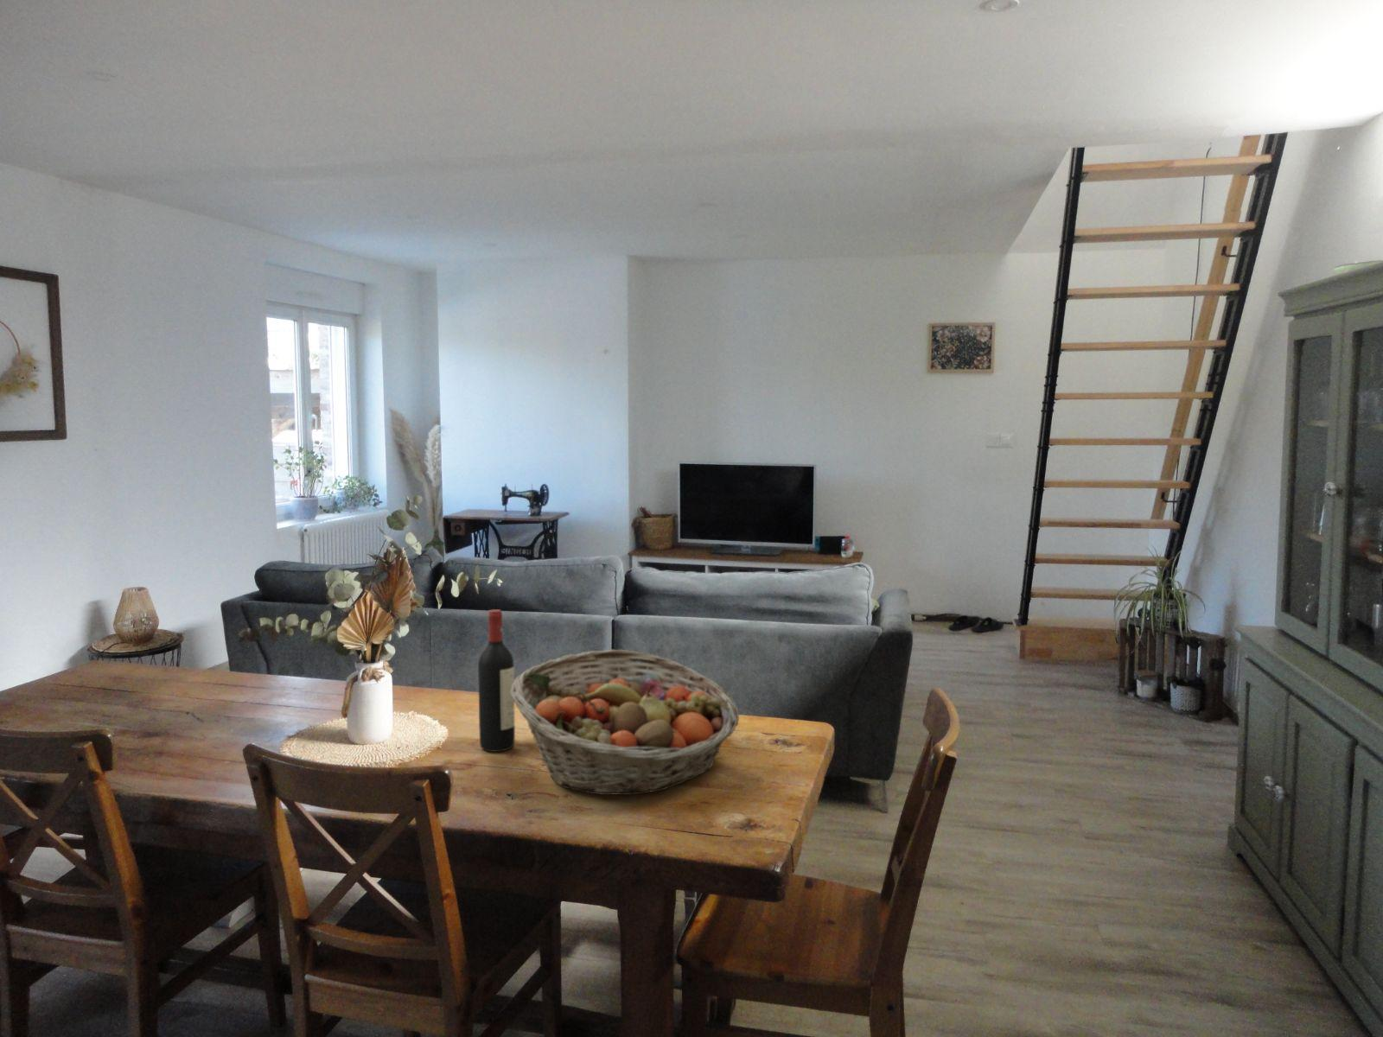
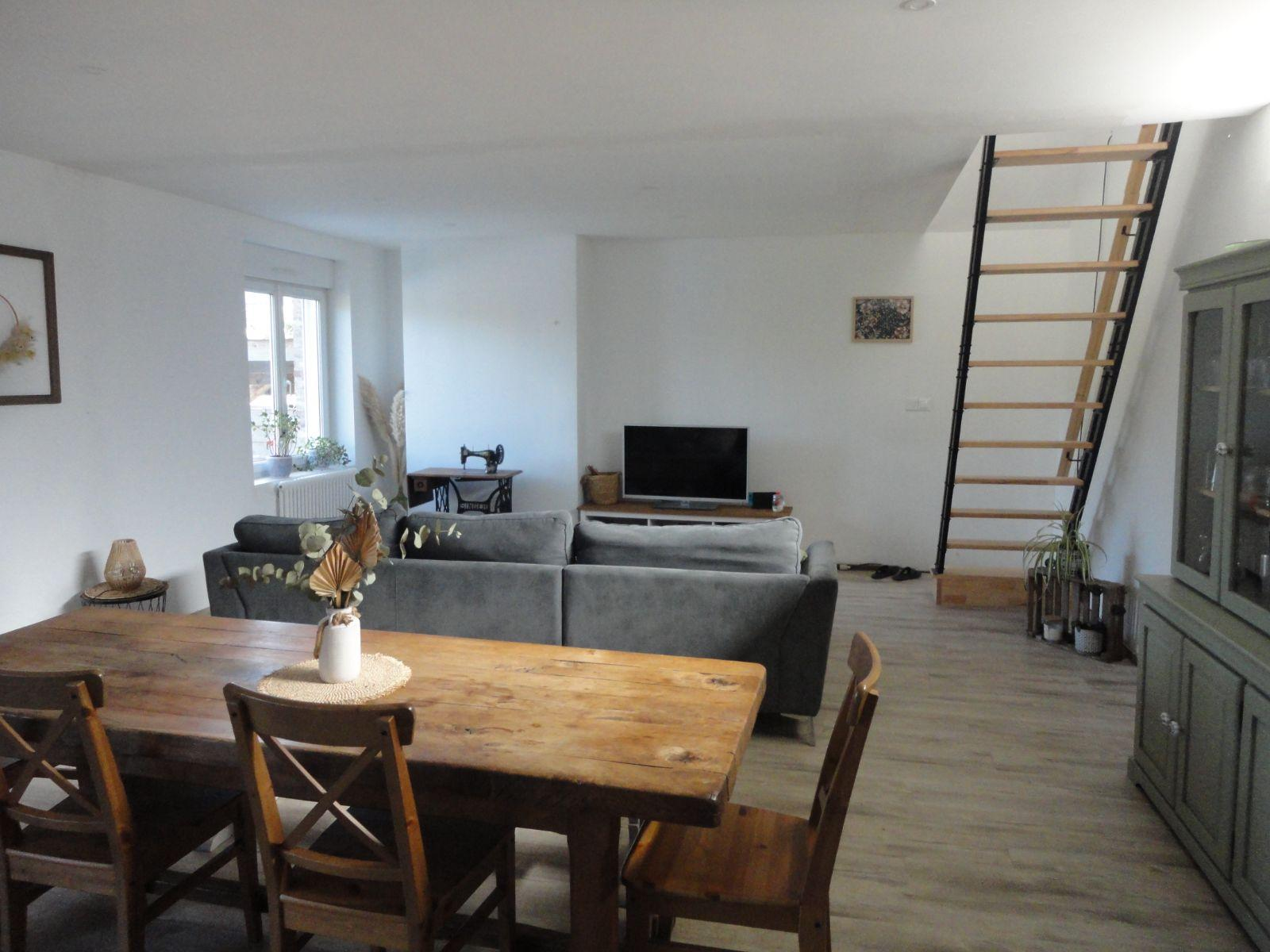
- wine bottle [477,609,516,753]
- fruit basket [511,649,739,796]
